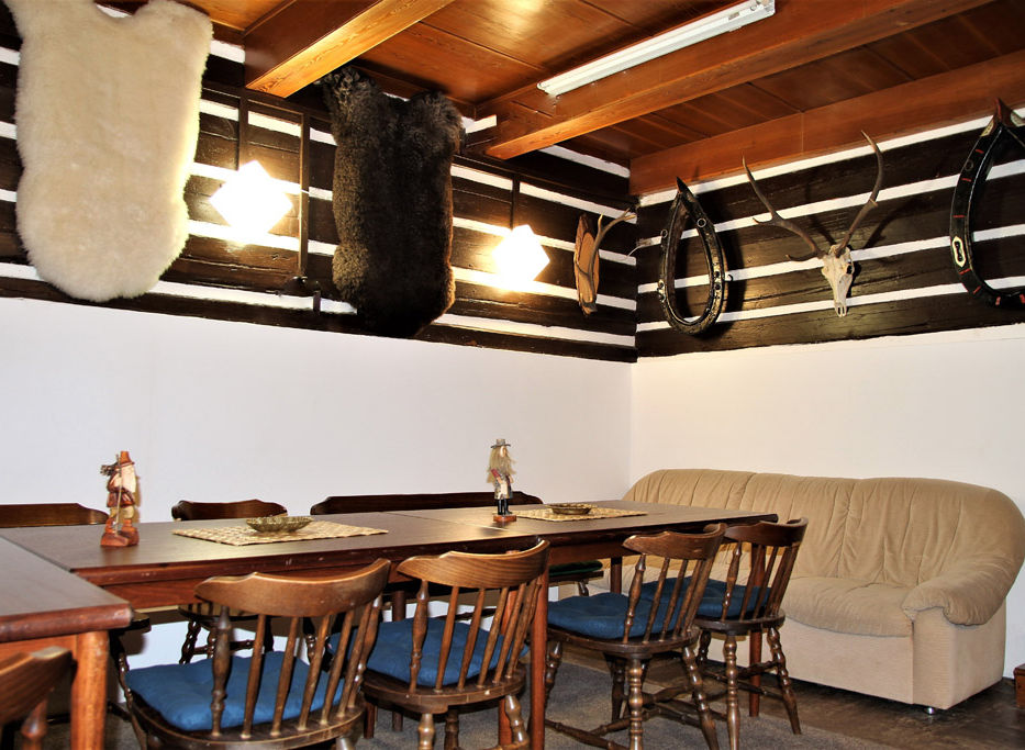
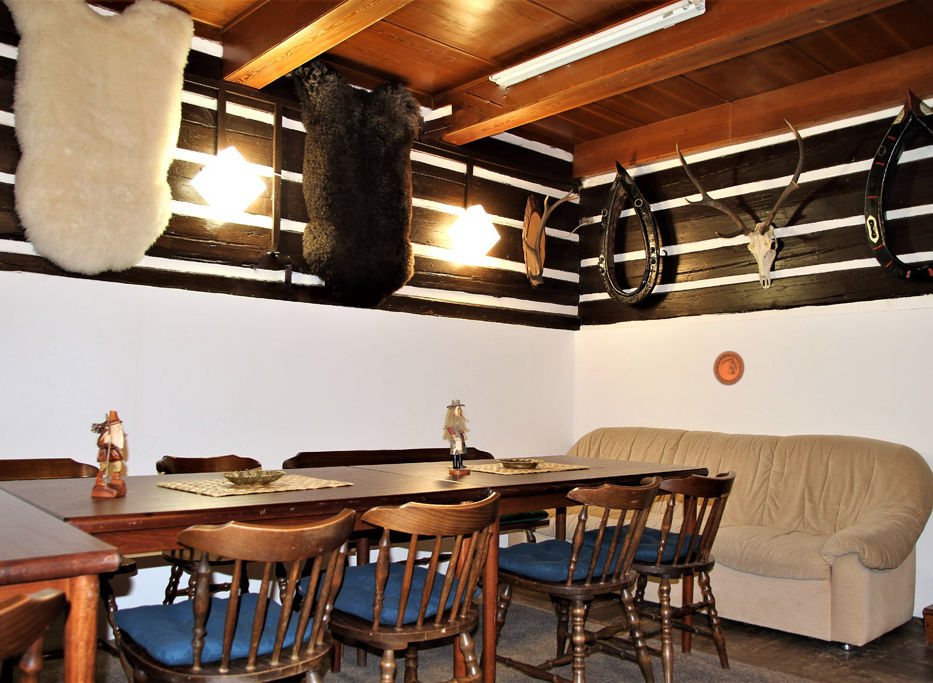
+ decorative plate [712,350,745,386]
